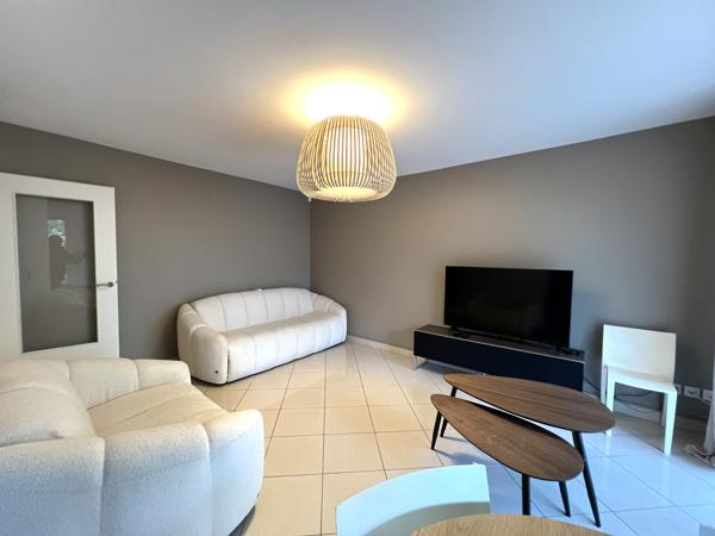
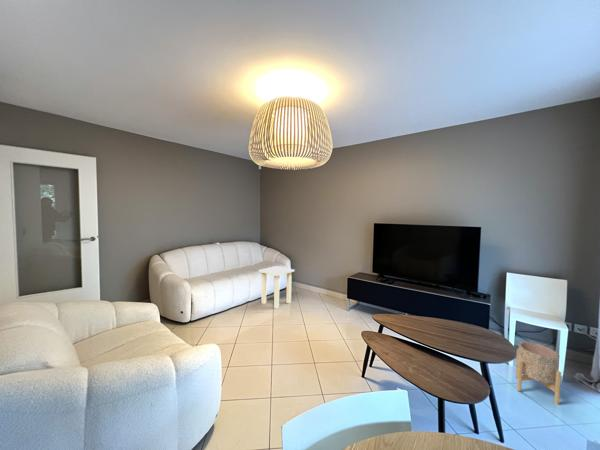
+ planter [515,341,562,406]
+ side table [258,265,296,310]
